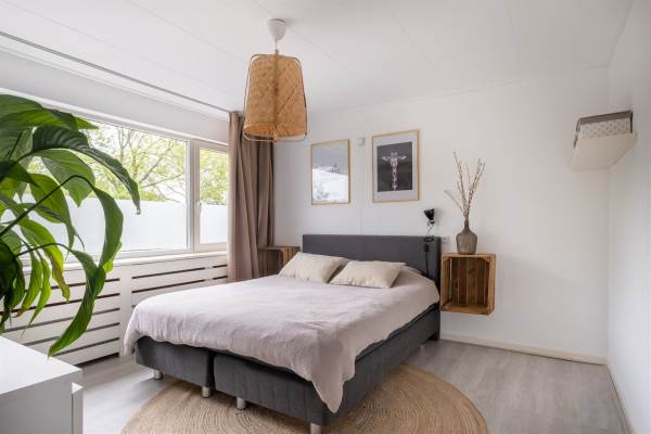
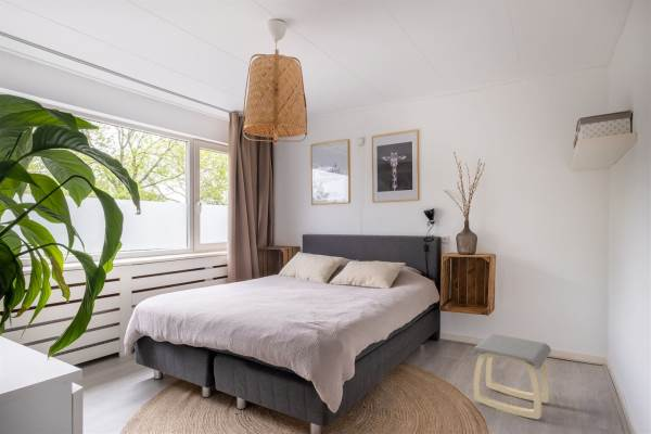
+ stool [470,333,552,420]
